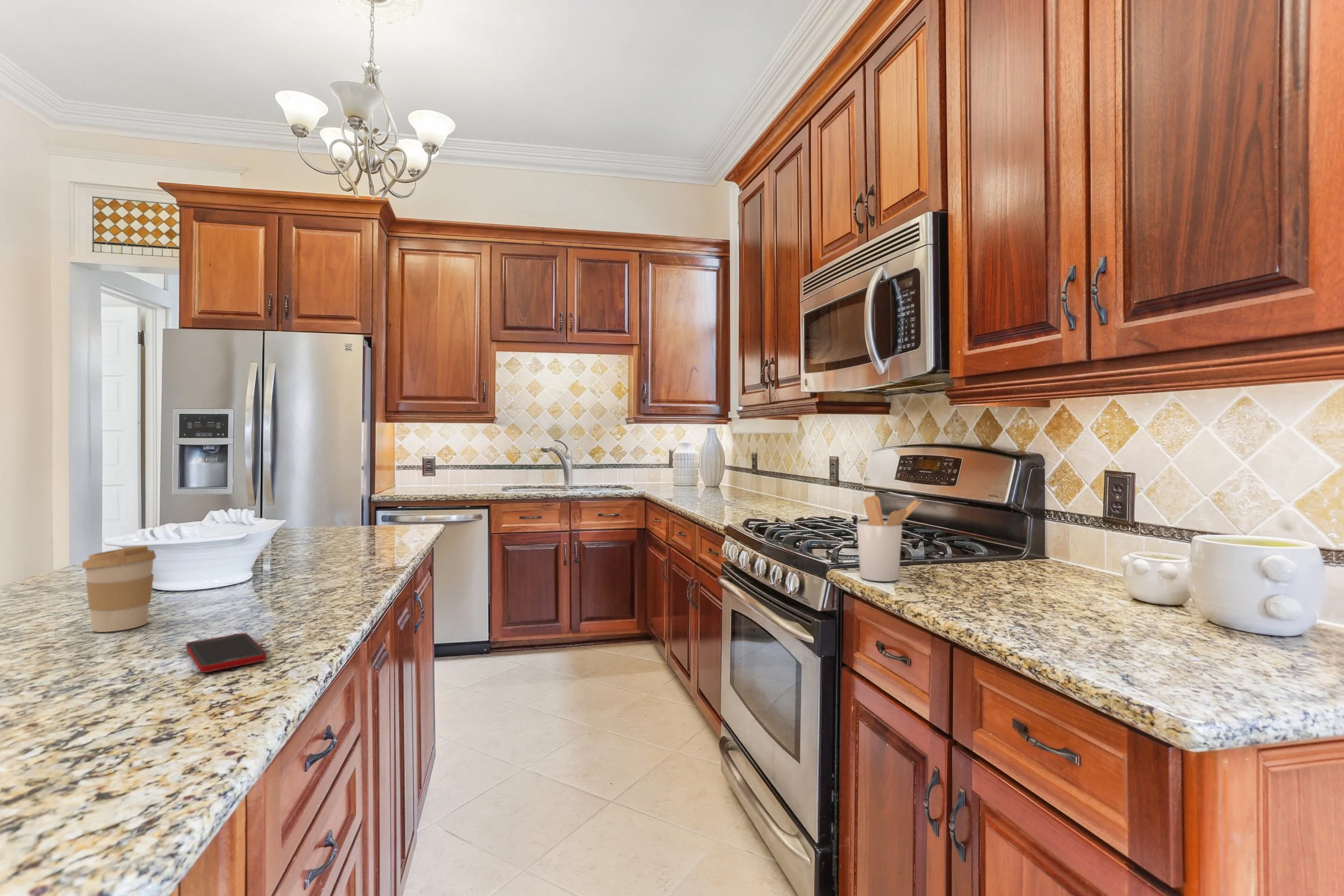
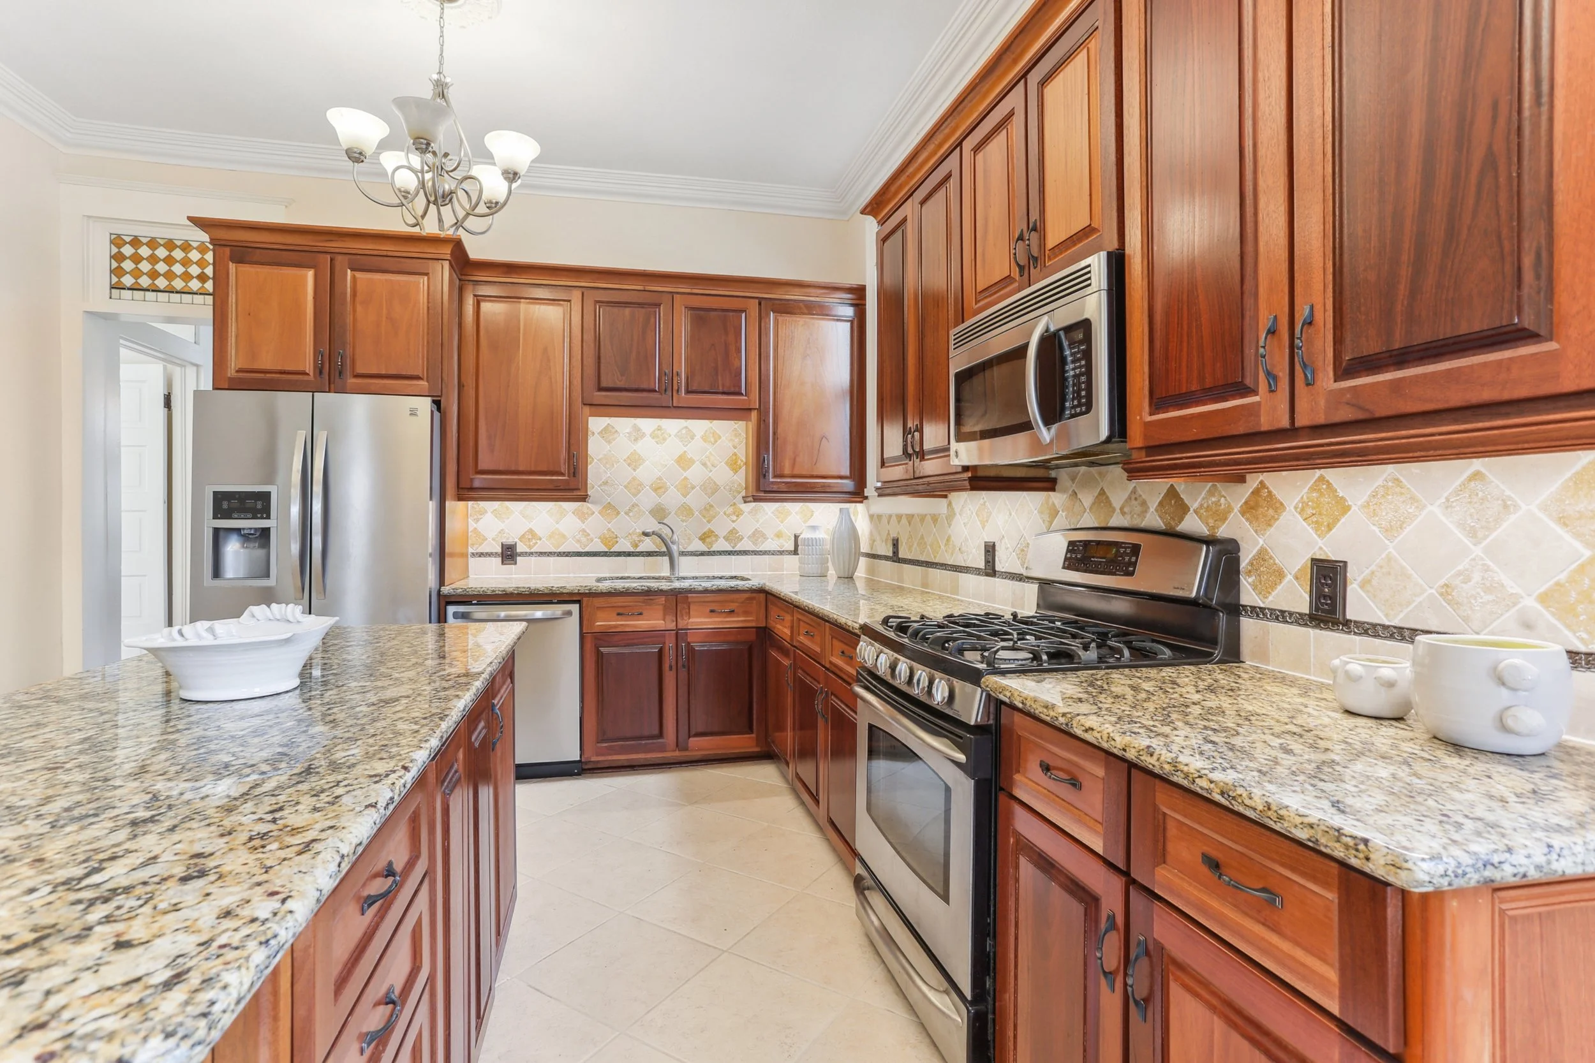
- cell phone [185,633,268,673]
- utensil holder [856,494,923,582]
- coffee cup [81,545,157,633]
